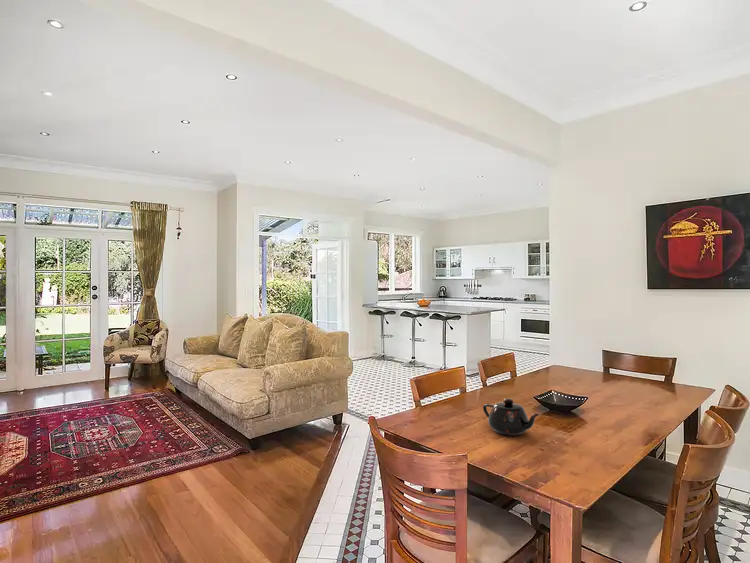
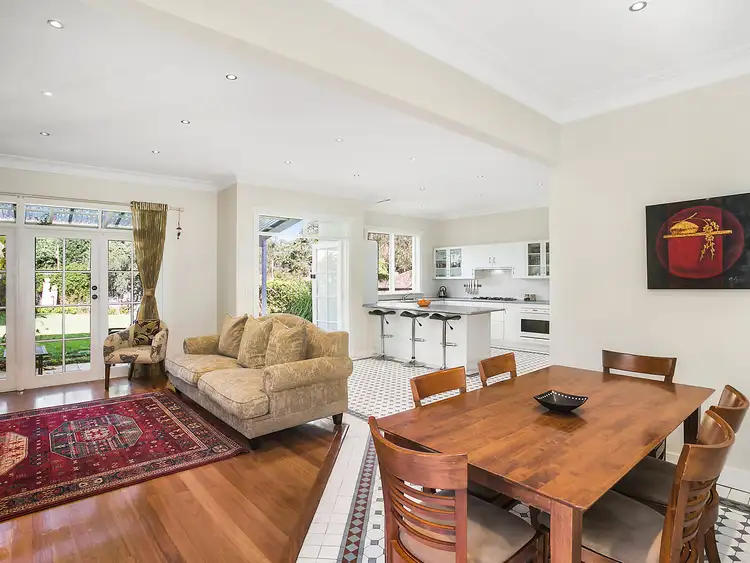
- teapot [482,397,541,437]
